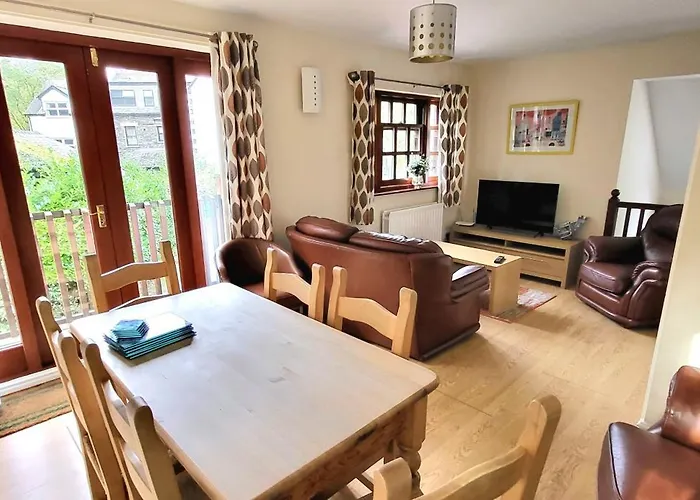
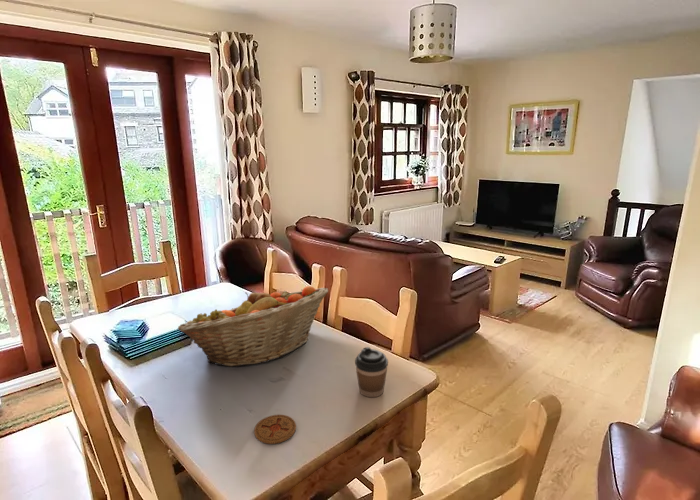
+ coffee cup [354,346,389,398]
+ coaster [253,414,297,445]
+ fruit basket [177,285,329,367]
